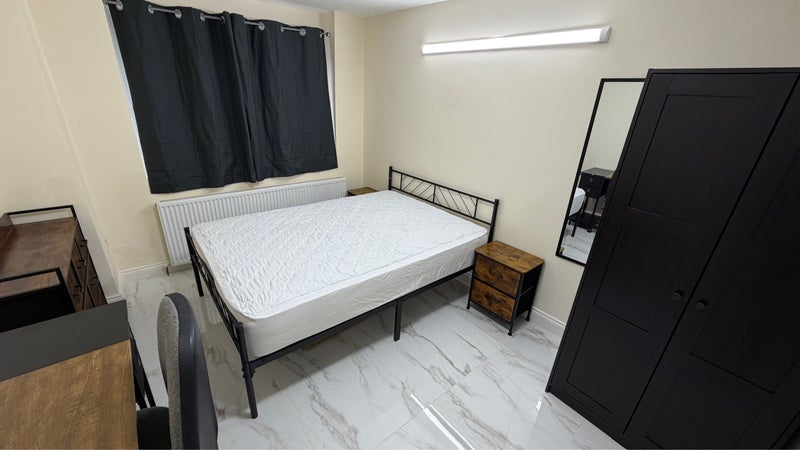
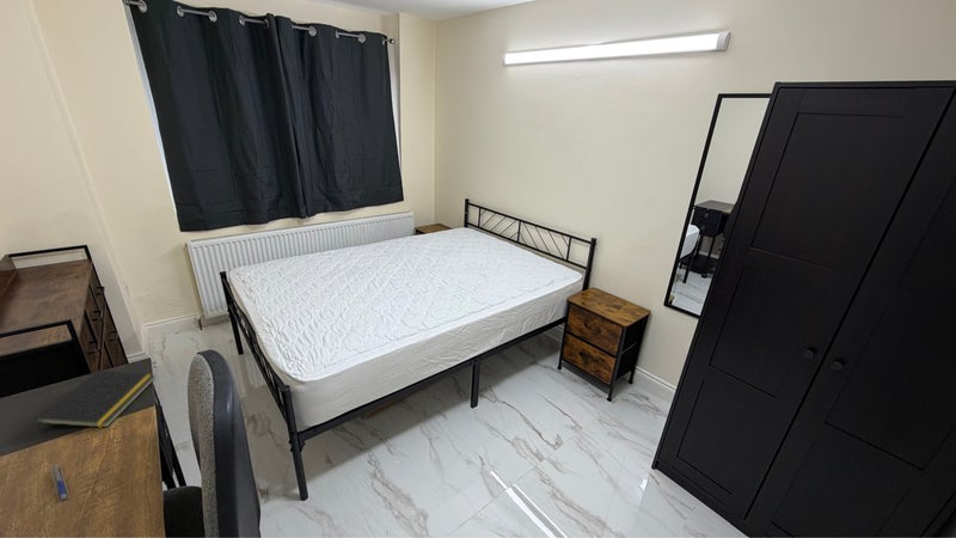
+ pen [49,463,71,503]
+ notepad [35,369,157,435]
